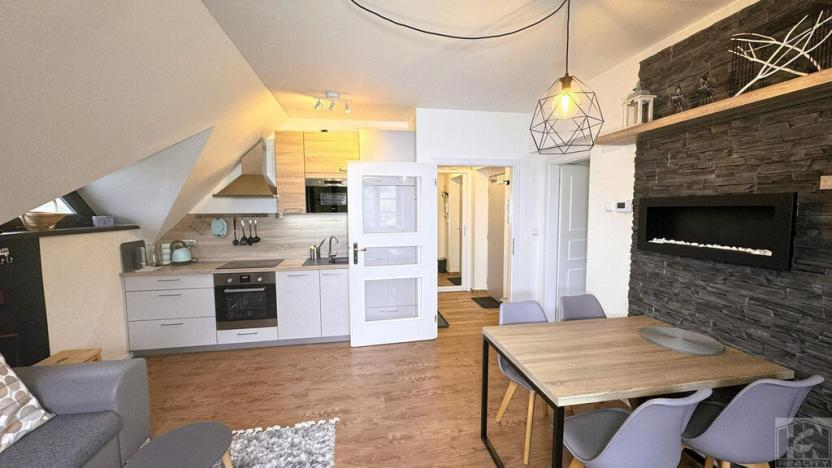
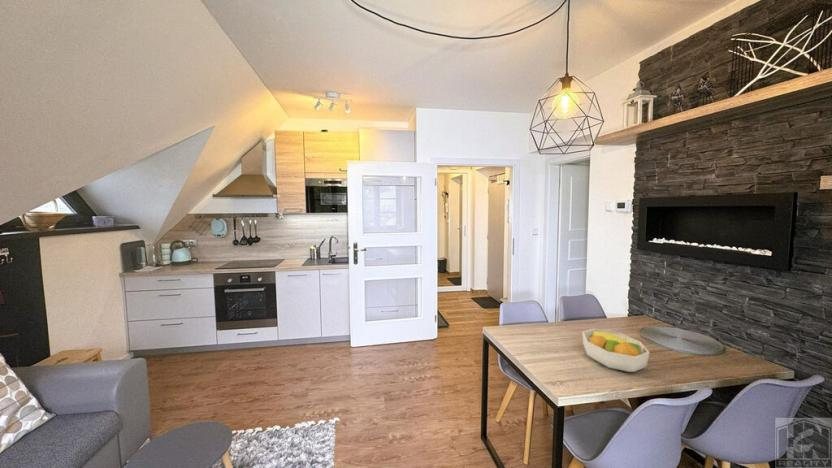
+ fruit bowl [581,328,651,373]
